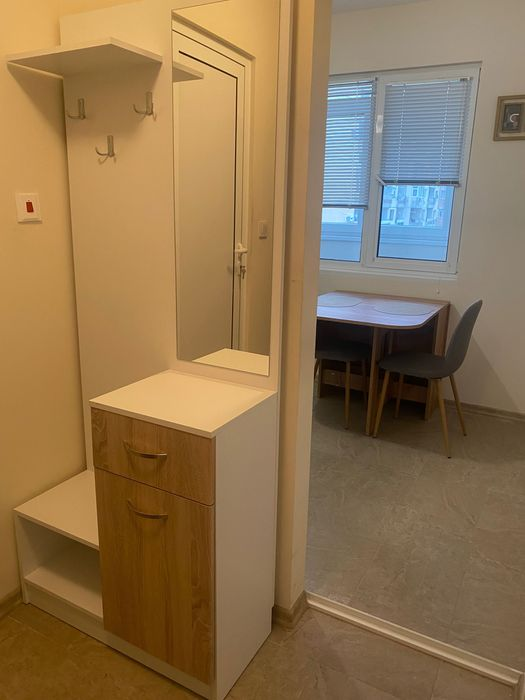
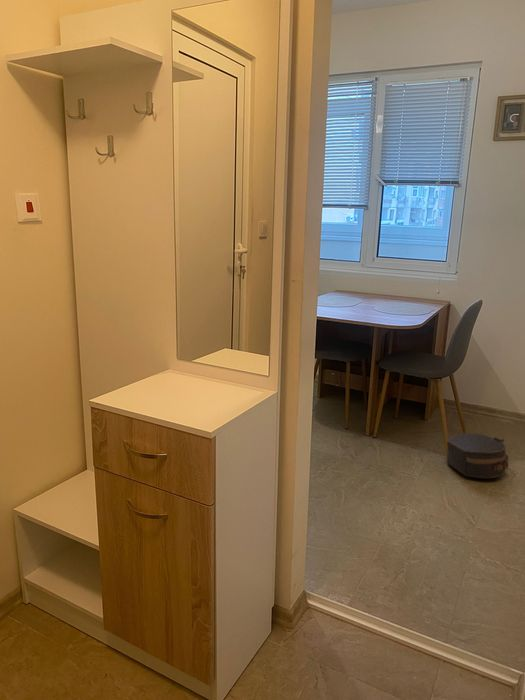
+ hat box [446,432,510,479]
